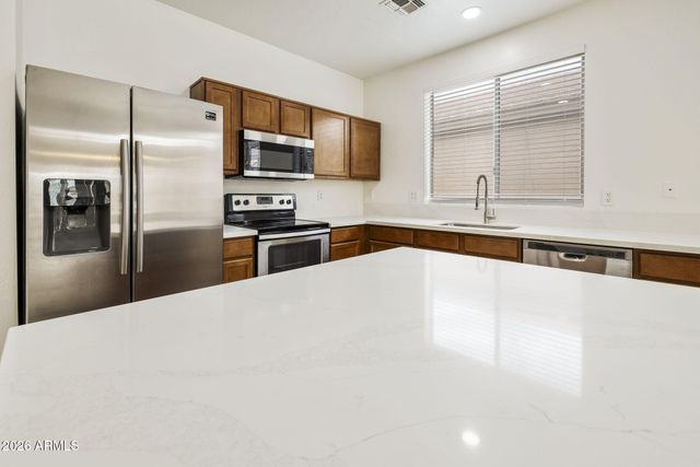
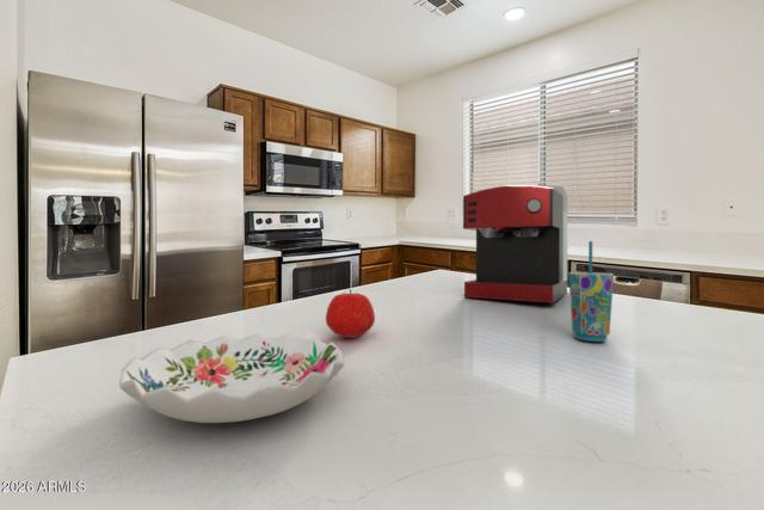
+ coffee maker [462,184,568,305]
+ decorative bowl [118,332,345,424]
+ apple [325,288,376,339]
+ cup [567,240,615,343]
